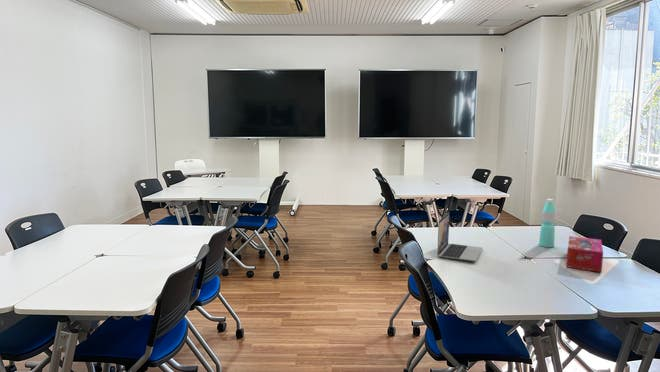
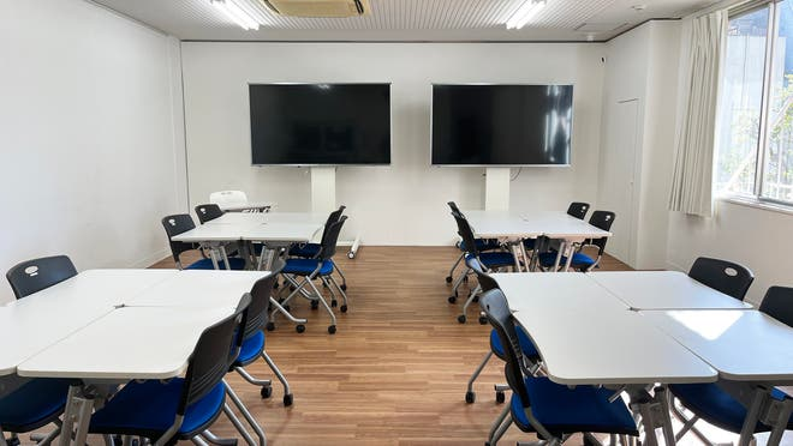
- water bottle [538,198,557,248]
- tissue box [565,235,604,273]
- laptop [436,212,484,262]
